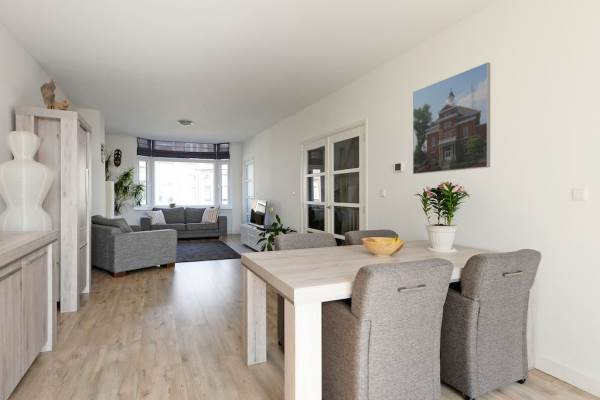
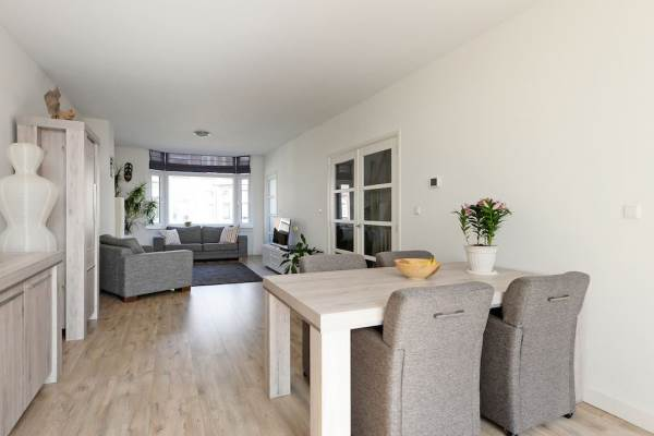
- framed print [412,61,491,175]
